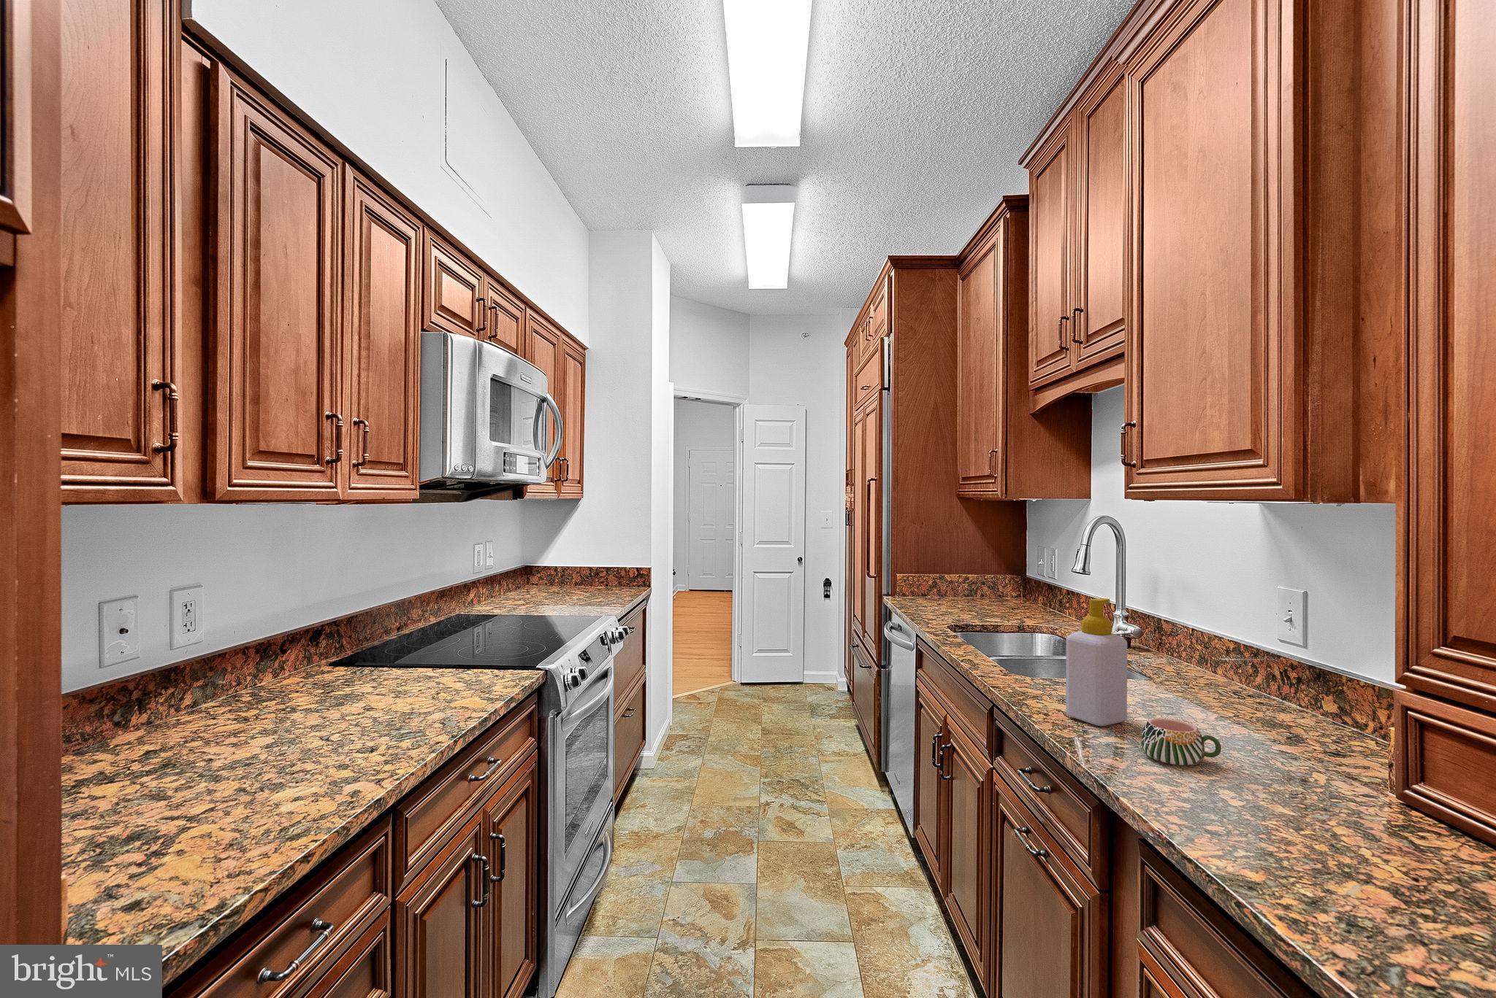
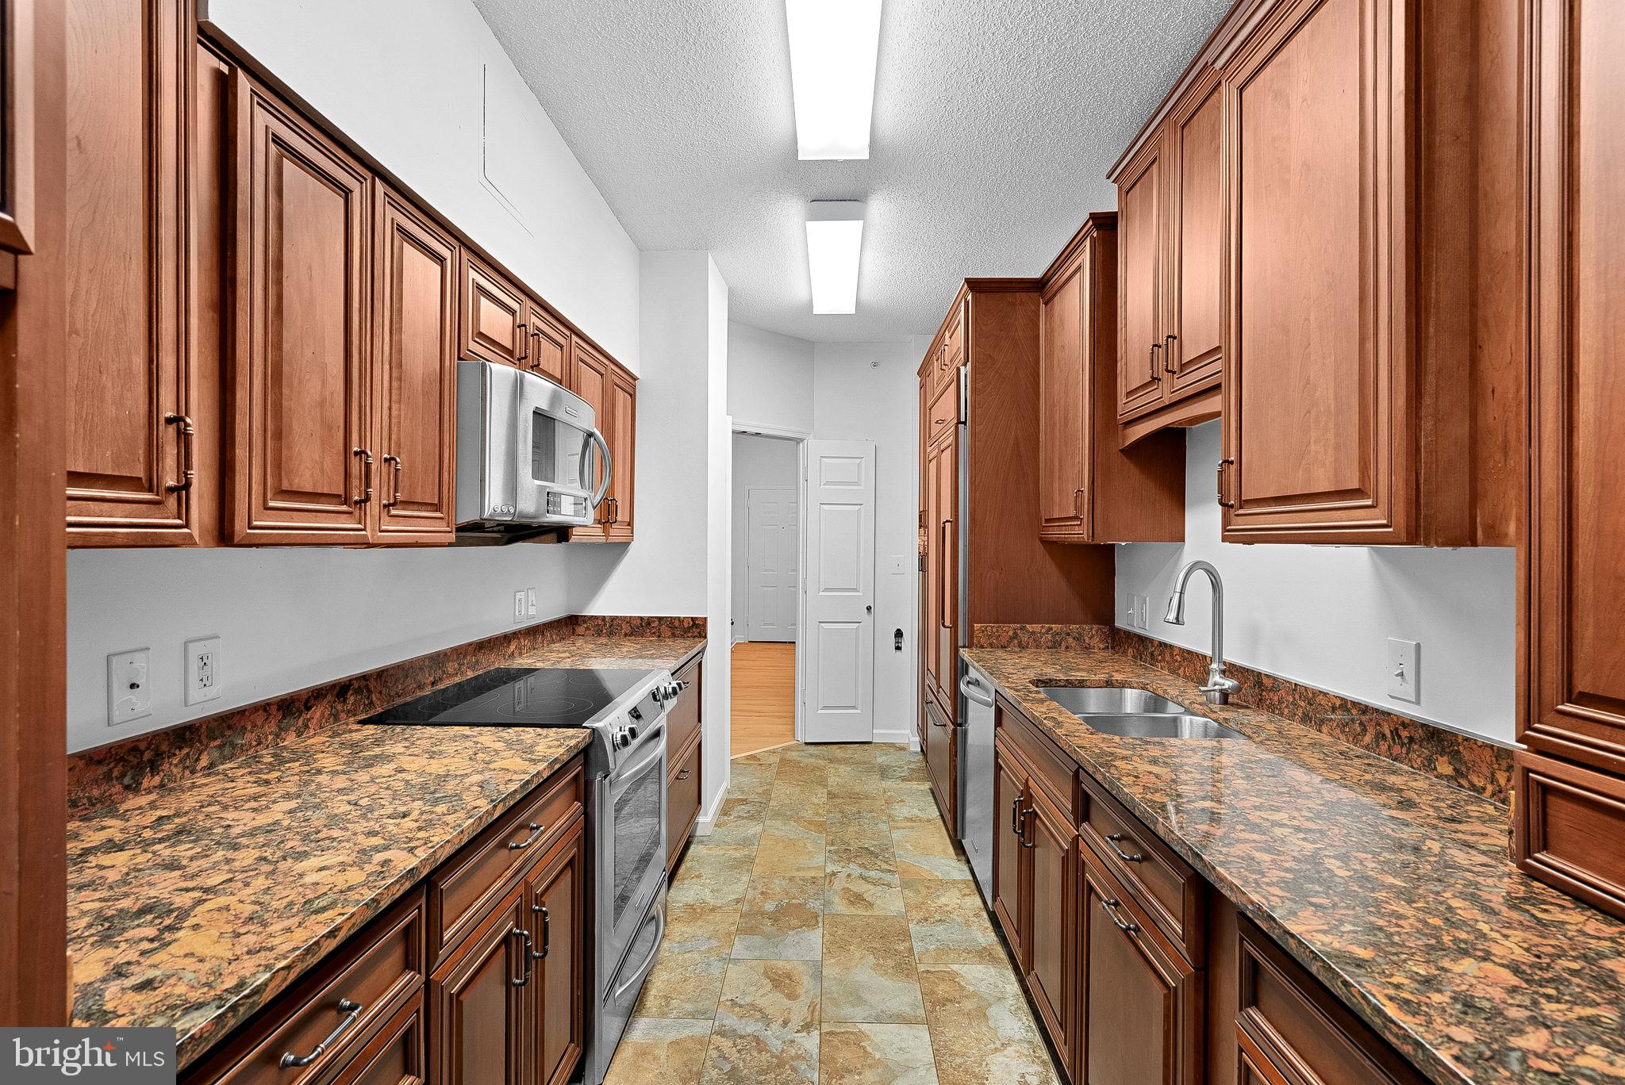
- mug [1140,717,1222,766]
- soap bottle [1065,597,1128,726]
